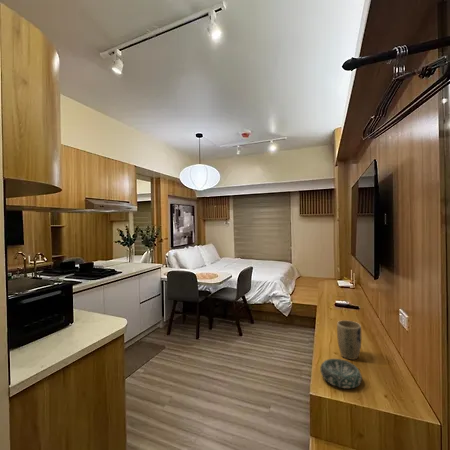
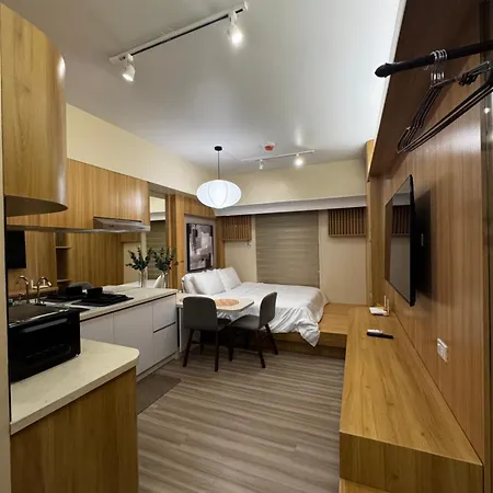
- decorative bowl [319,358,363,389]
- plant pot [336,319,362,361]
